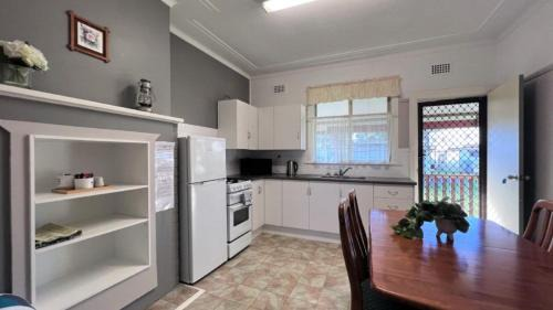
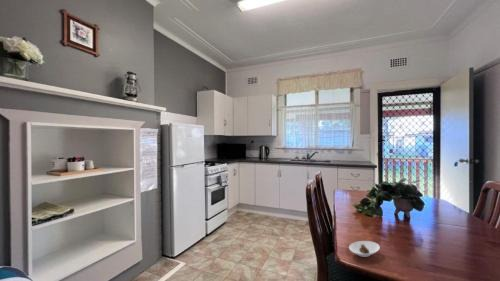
+ saucer [348,240,381,258]
